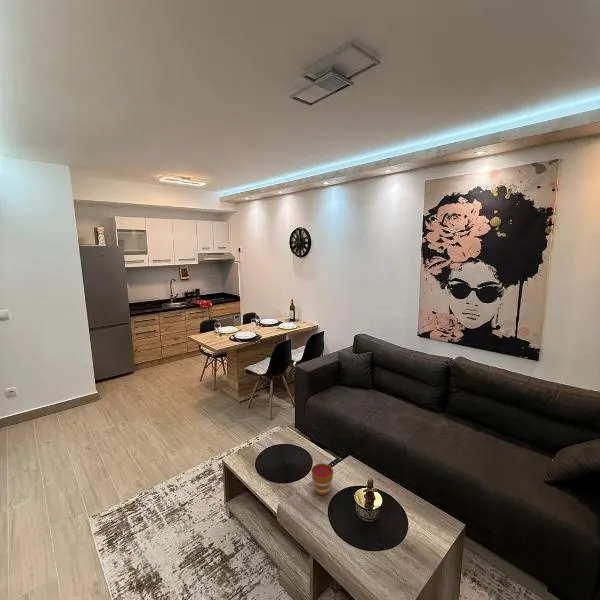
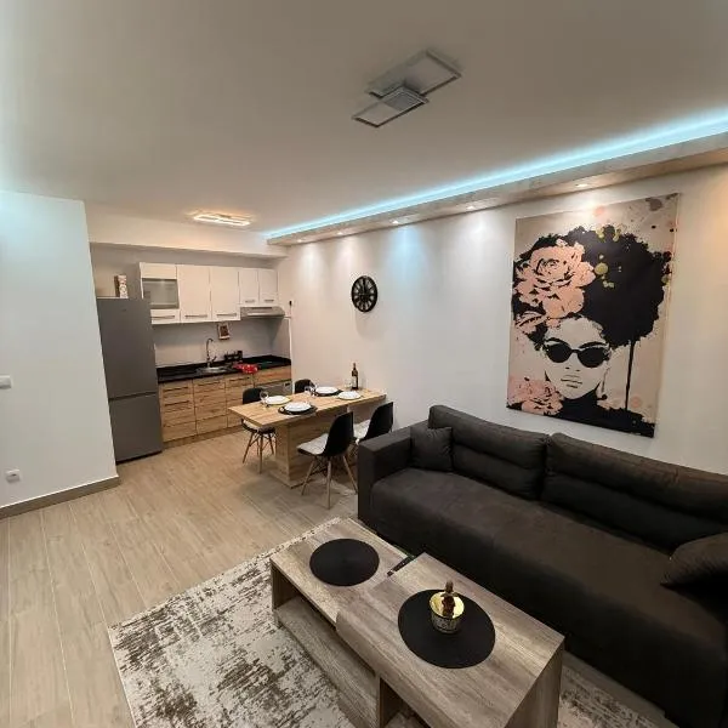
- cup [310,463,335,496]
